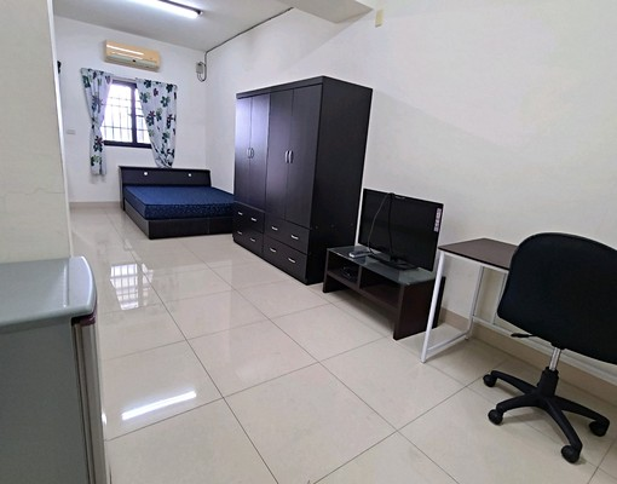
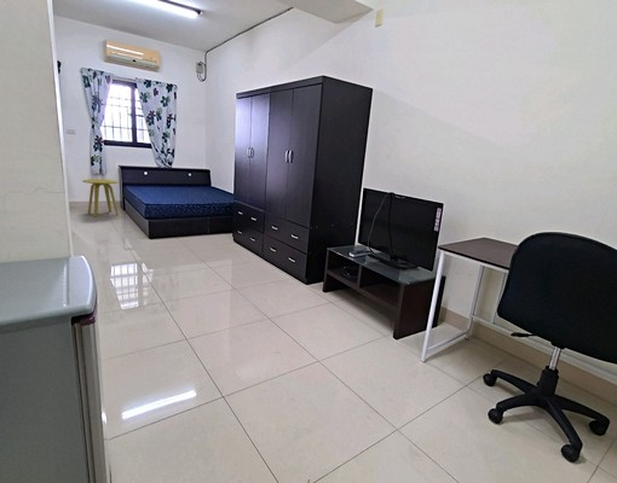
+ side table [81,179,120,219]
